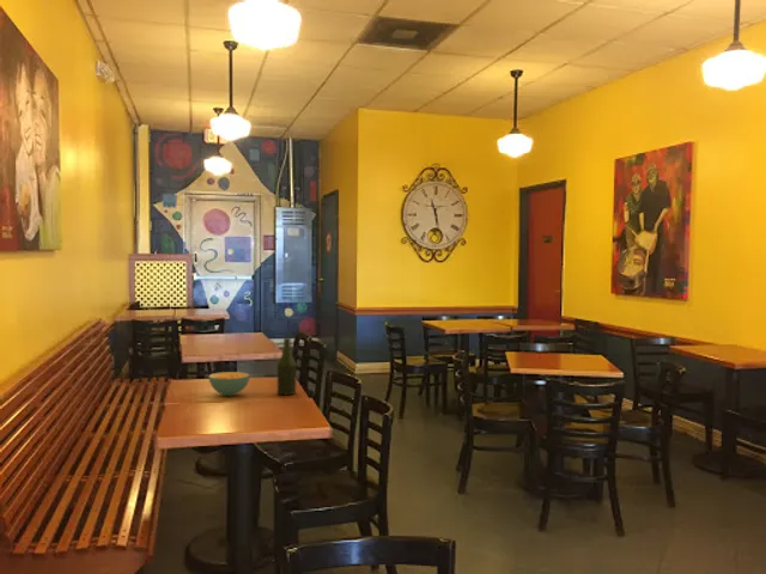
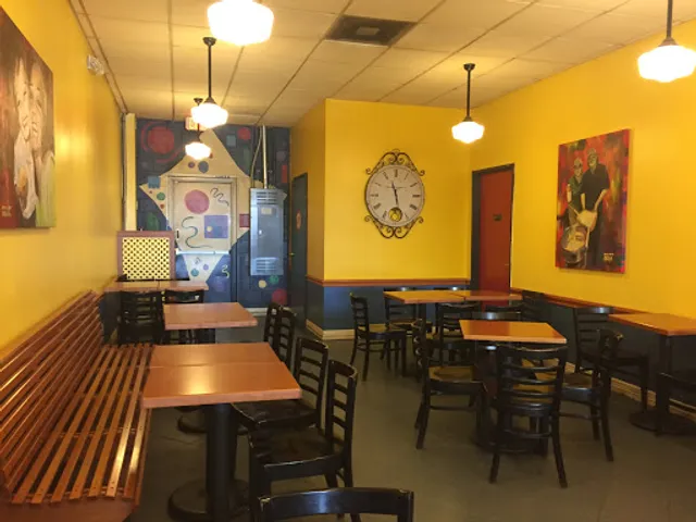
- bottle [276,337,298,396]
- cereal bowl [207,371,251,397]
